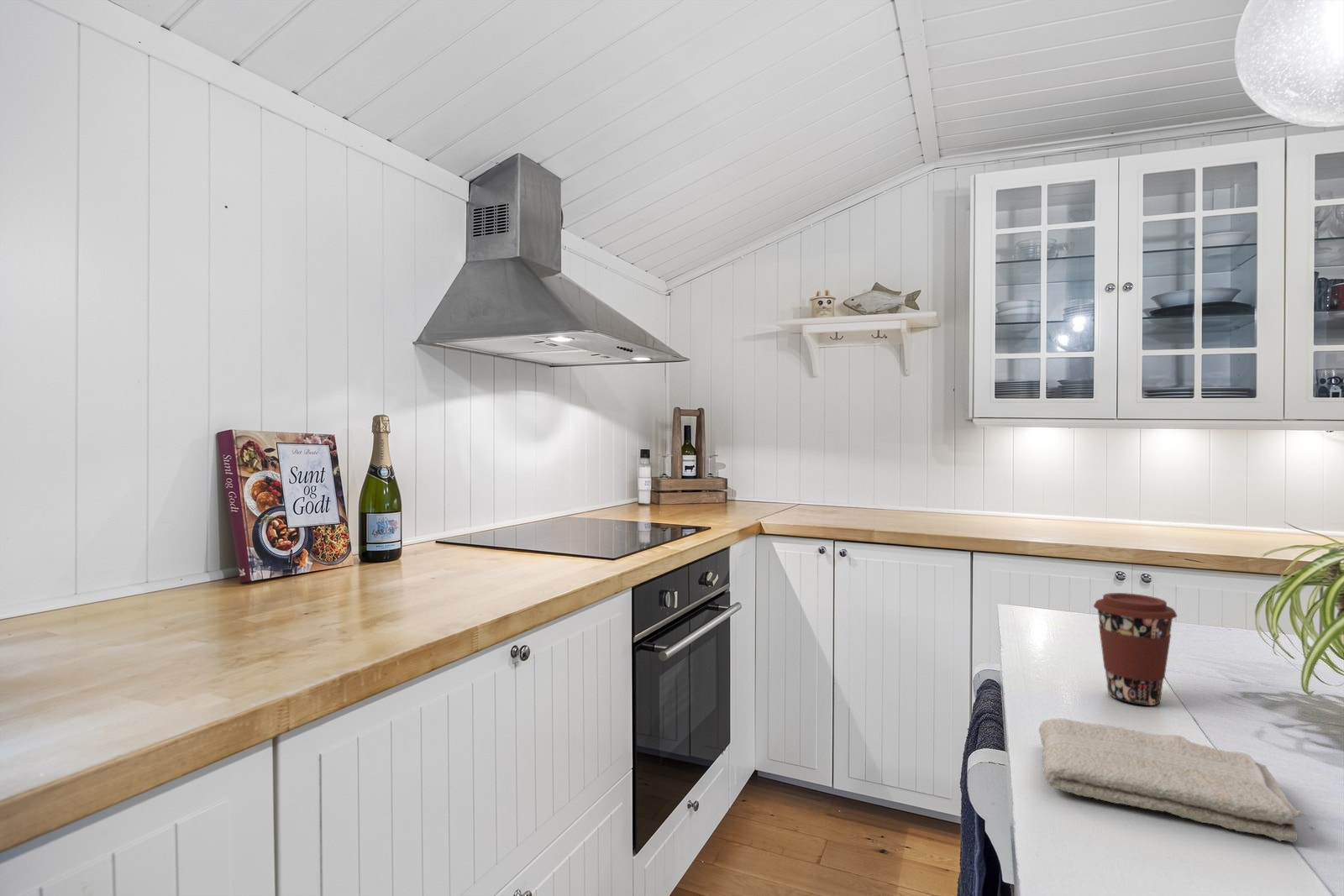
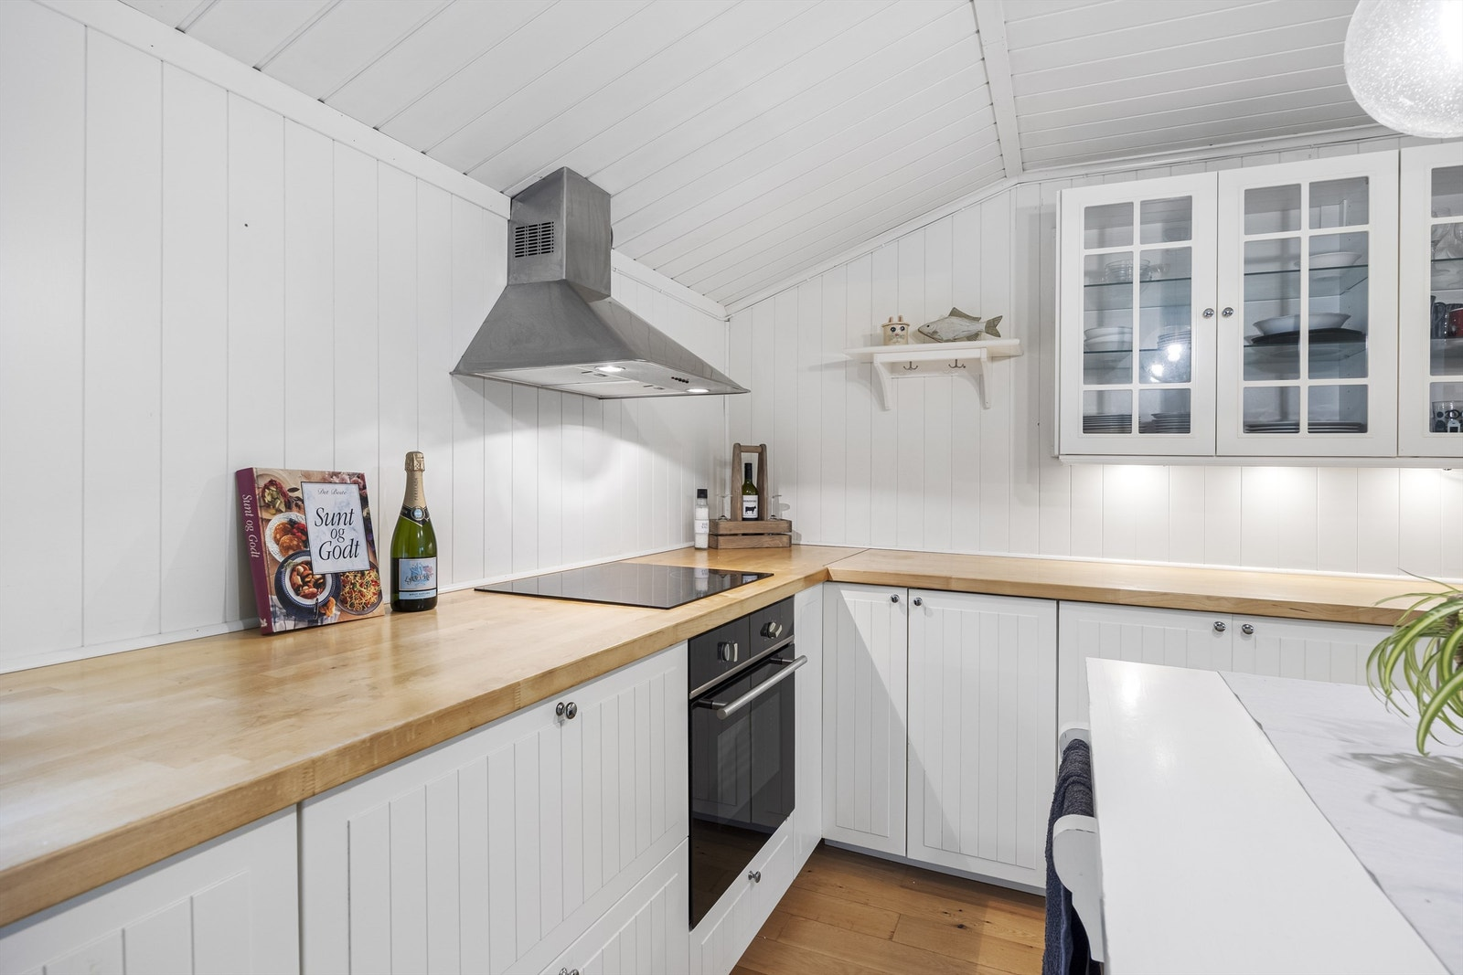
- washcloth [1038,717,1304,843]
- coffee cup [1093,592,1178,706]
